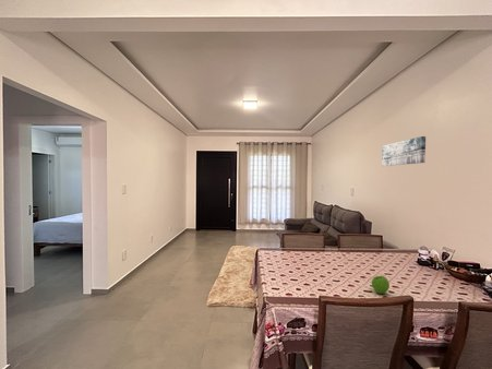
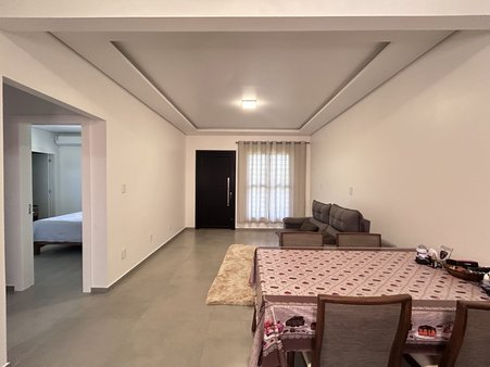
- fruit [371,274,391,295]
- wall art [381,135,427,167]
